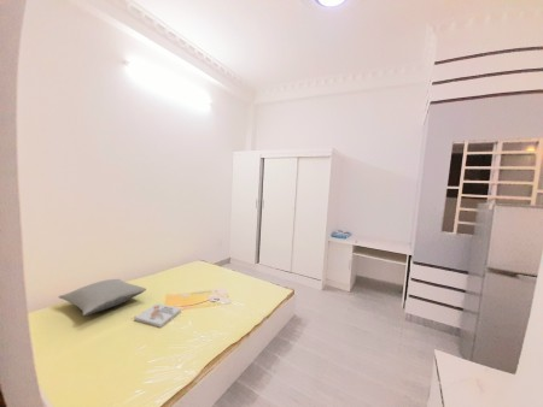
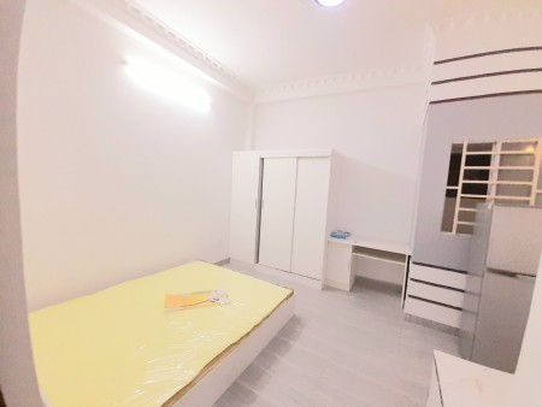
- book [133,302,182,329]
- pillow [58,278,147,317]
